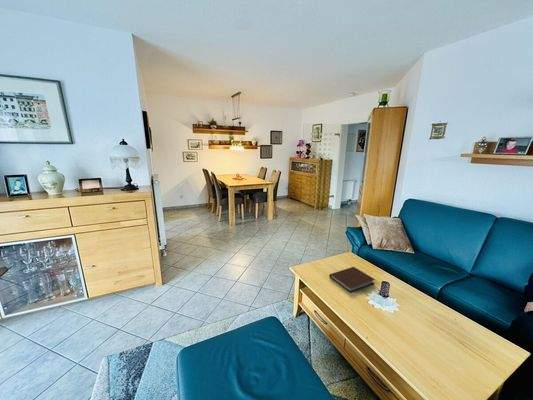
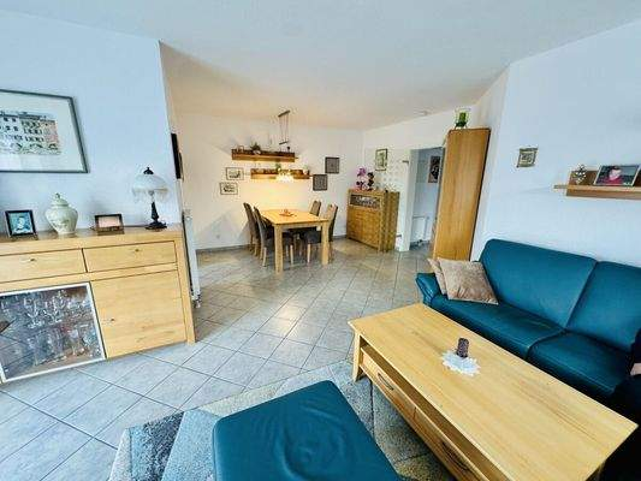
- notebook [328,266,376,293]
